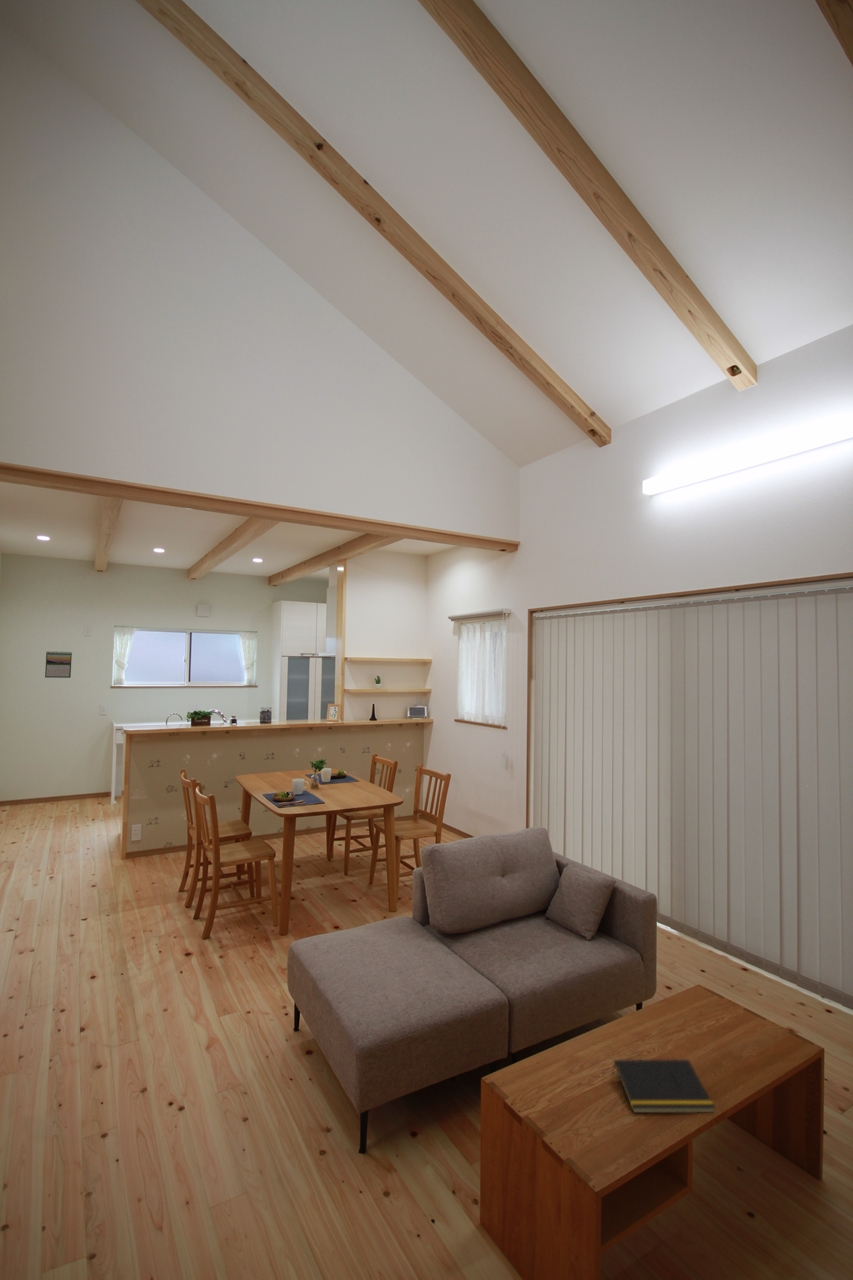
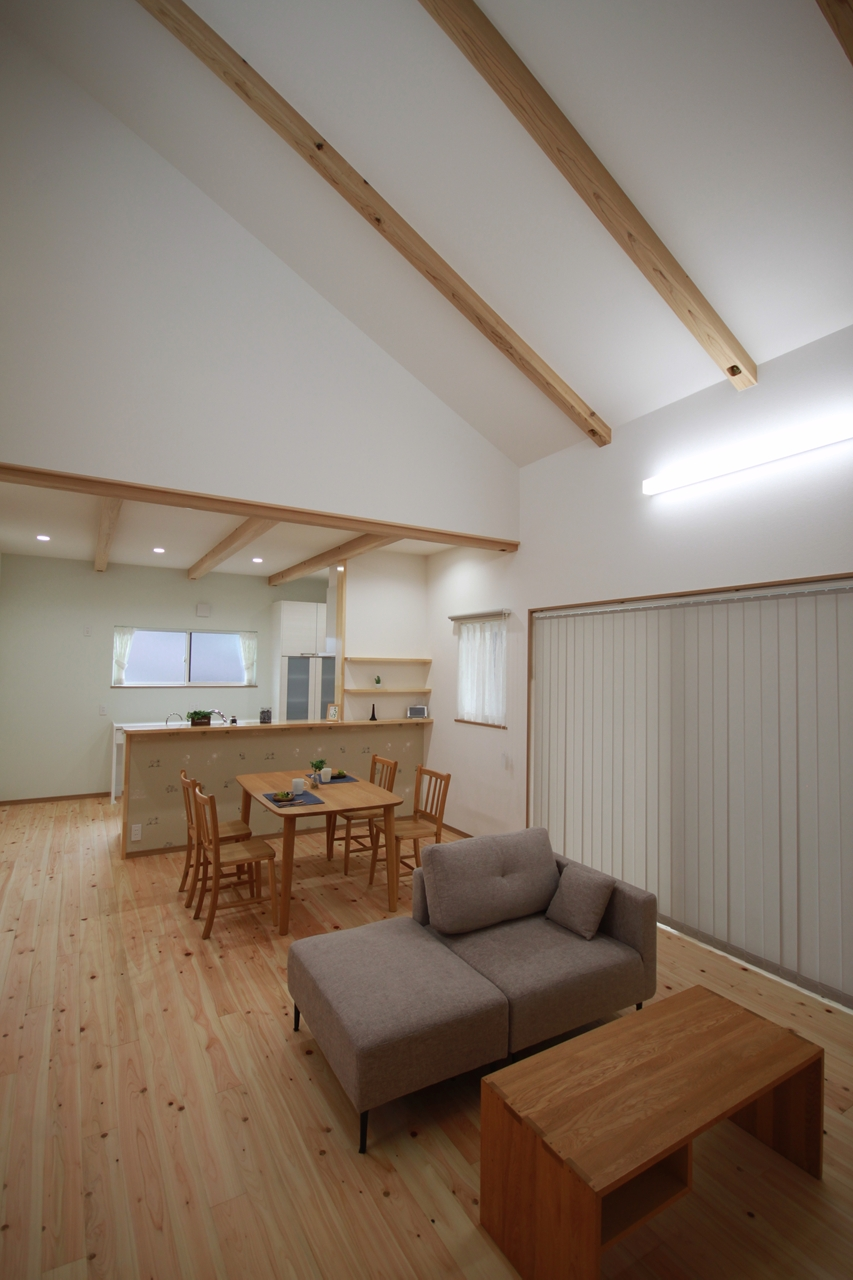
- calendar [44,650,73,679]
- notepad [611,1059,716,1114]
